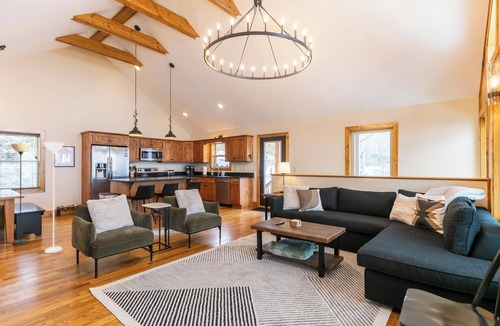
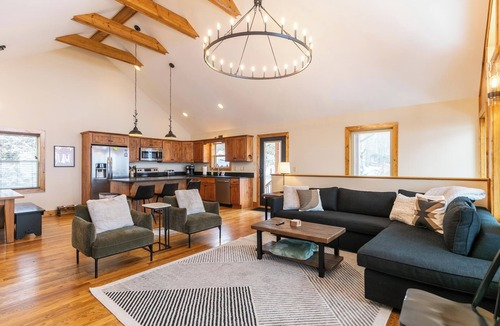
- floor lamp [10,141,65,254]
